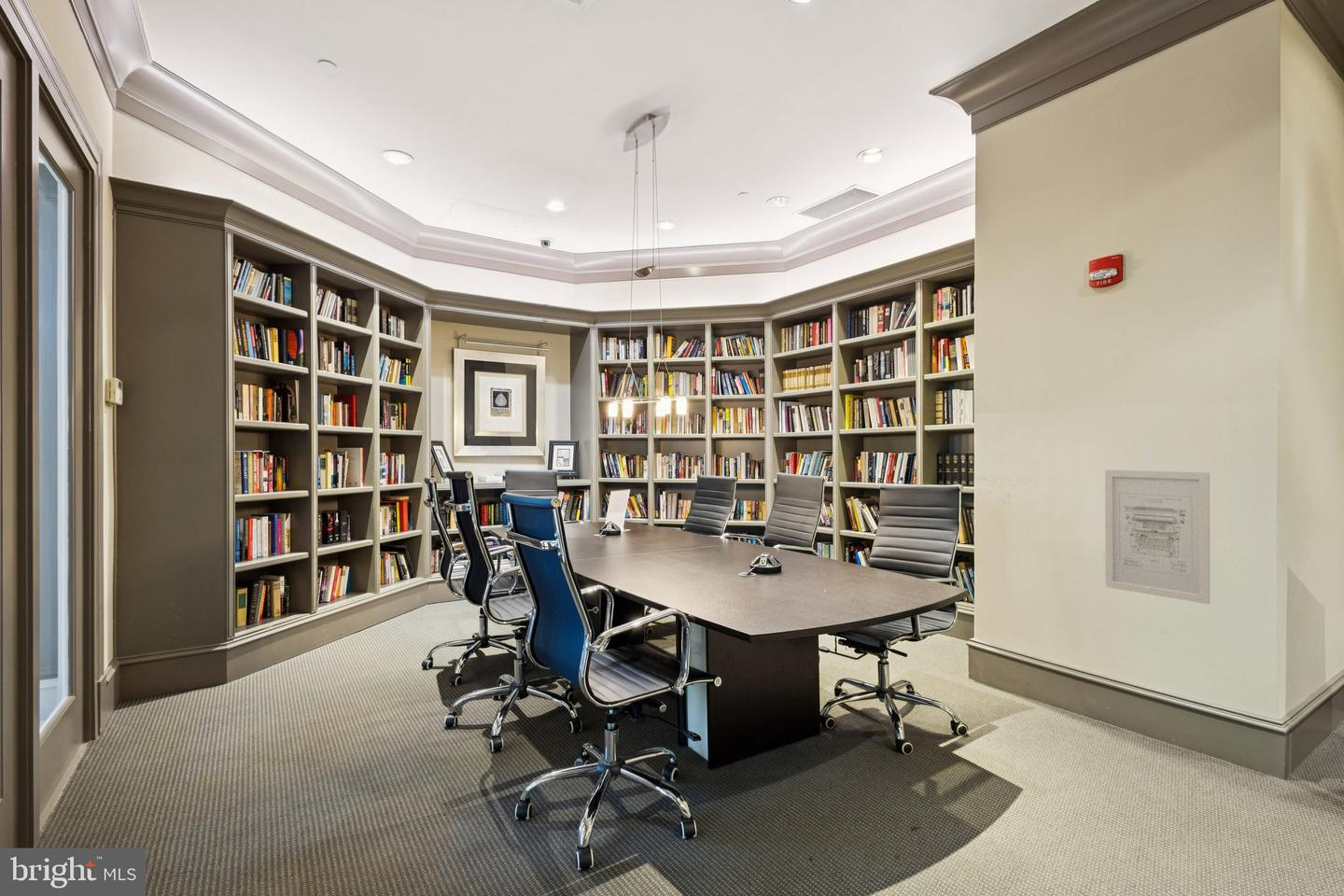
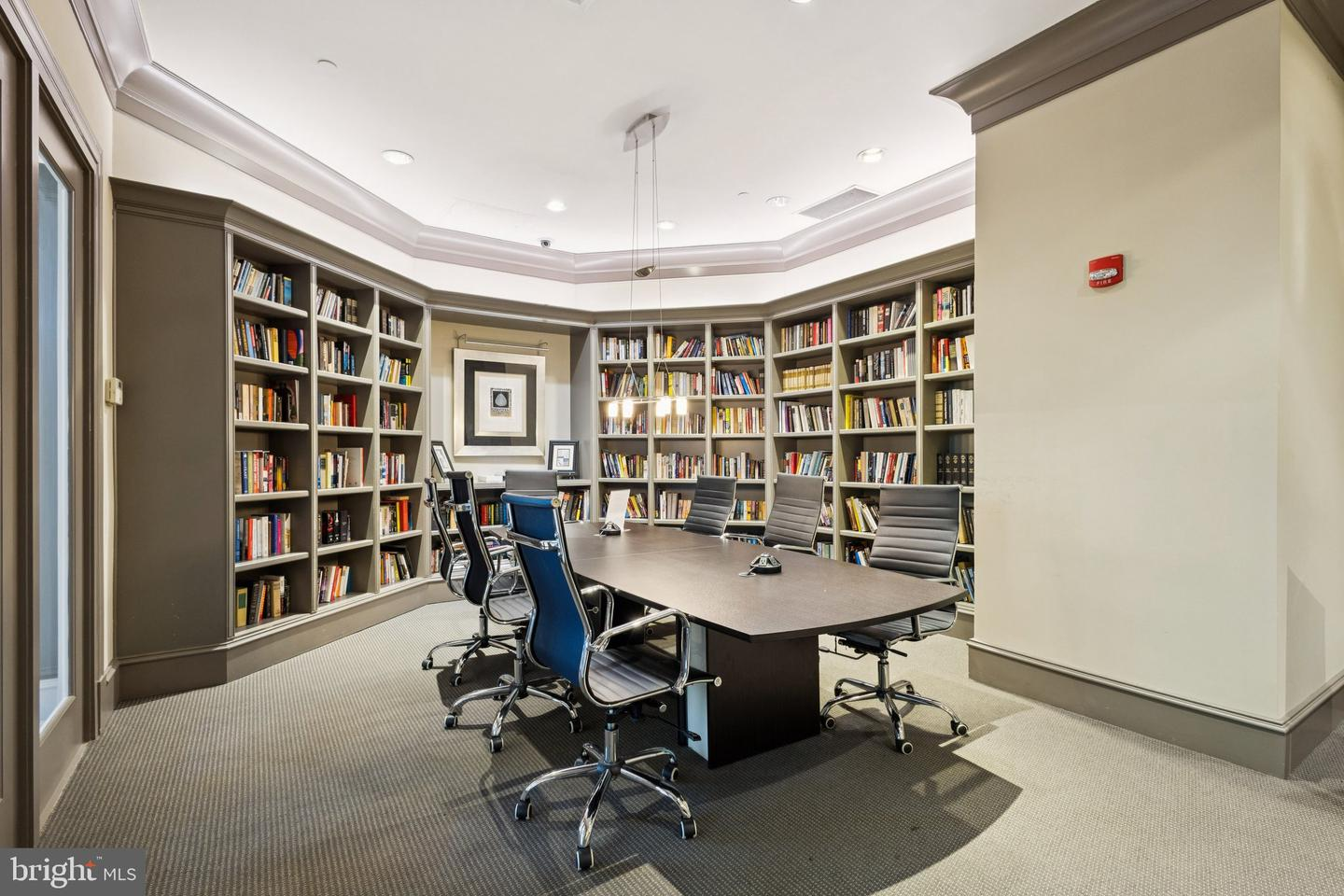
- wall art [1104,469,1211,605]
